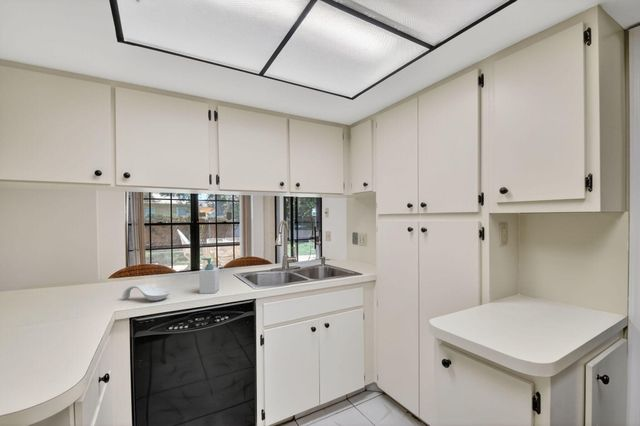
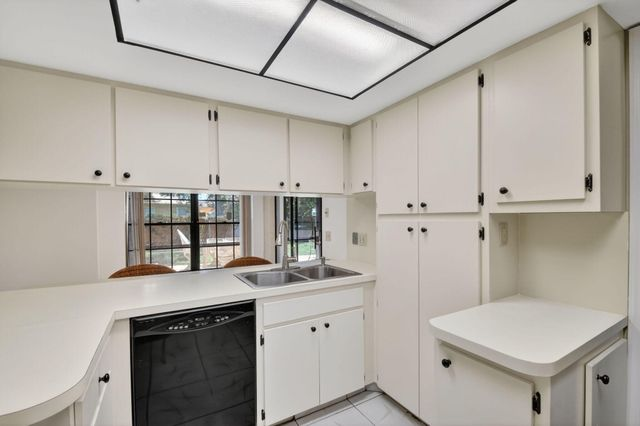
- spoon rest [121,284,172,302]
- soap bottle [198,257,220,295]
